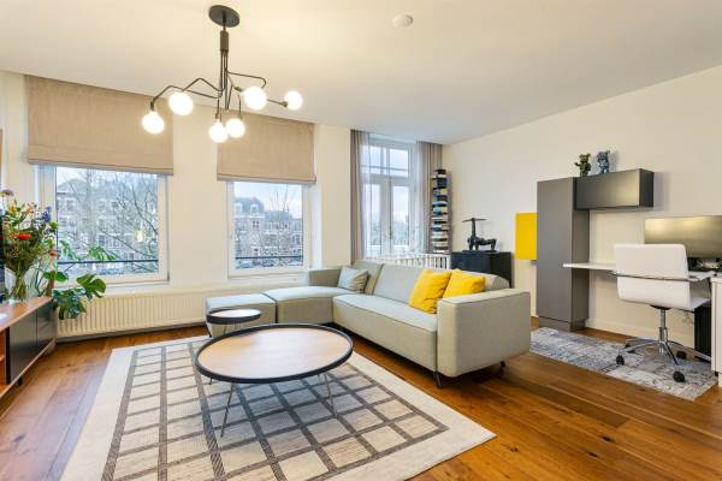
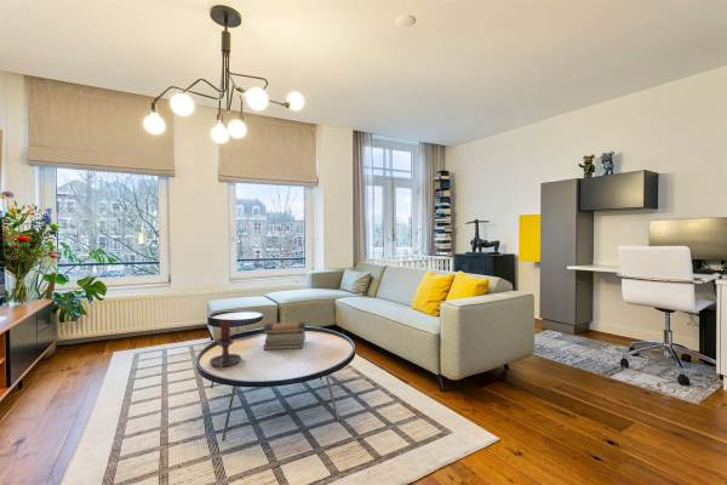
+ candle holder [208,320,242,370]
+ book stack [262,320,307,350]
